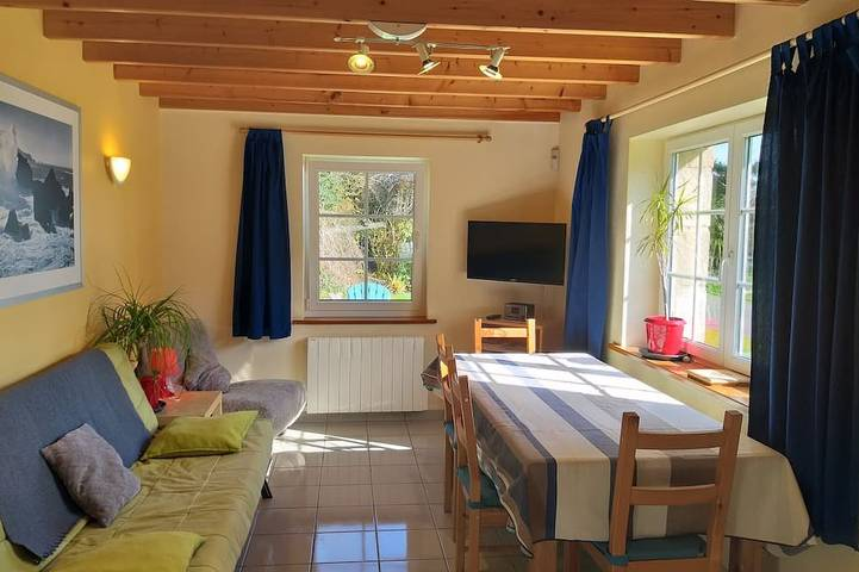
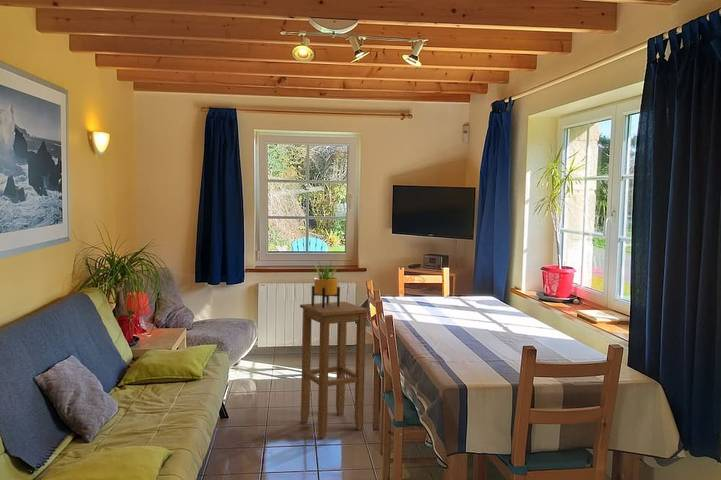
+ stool [299,301,370,438]
+ potted plant [310,258,341,309]
